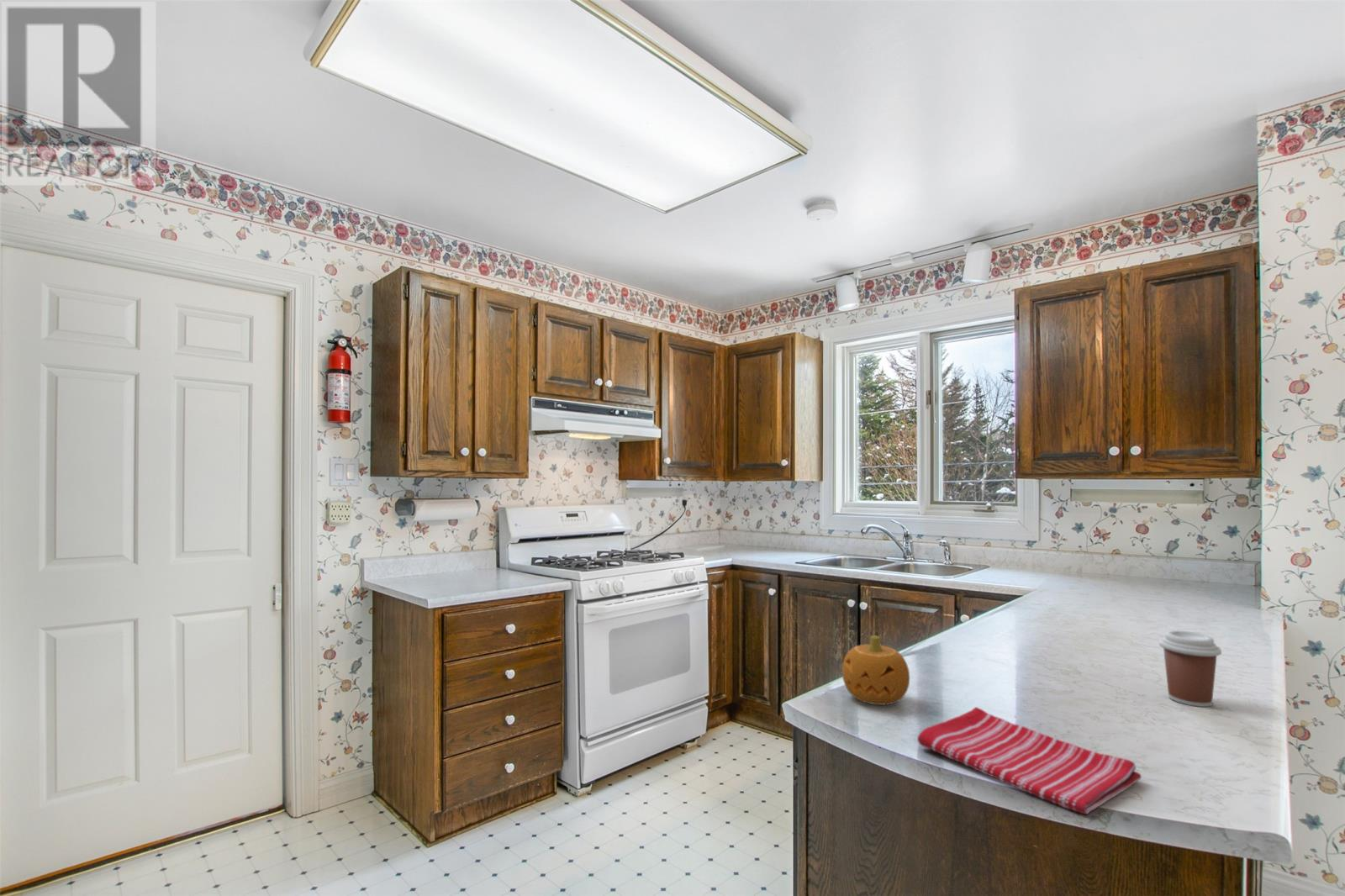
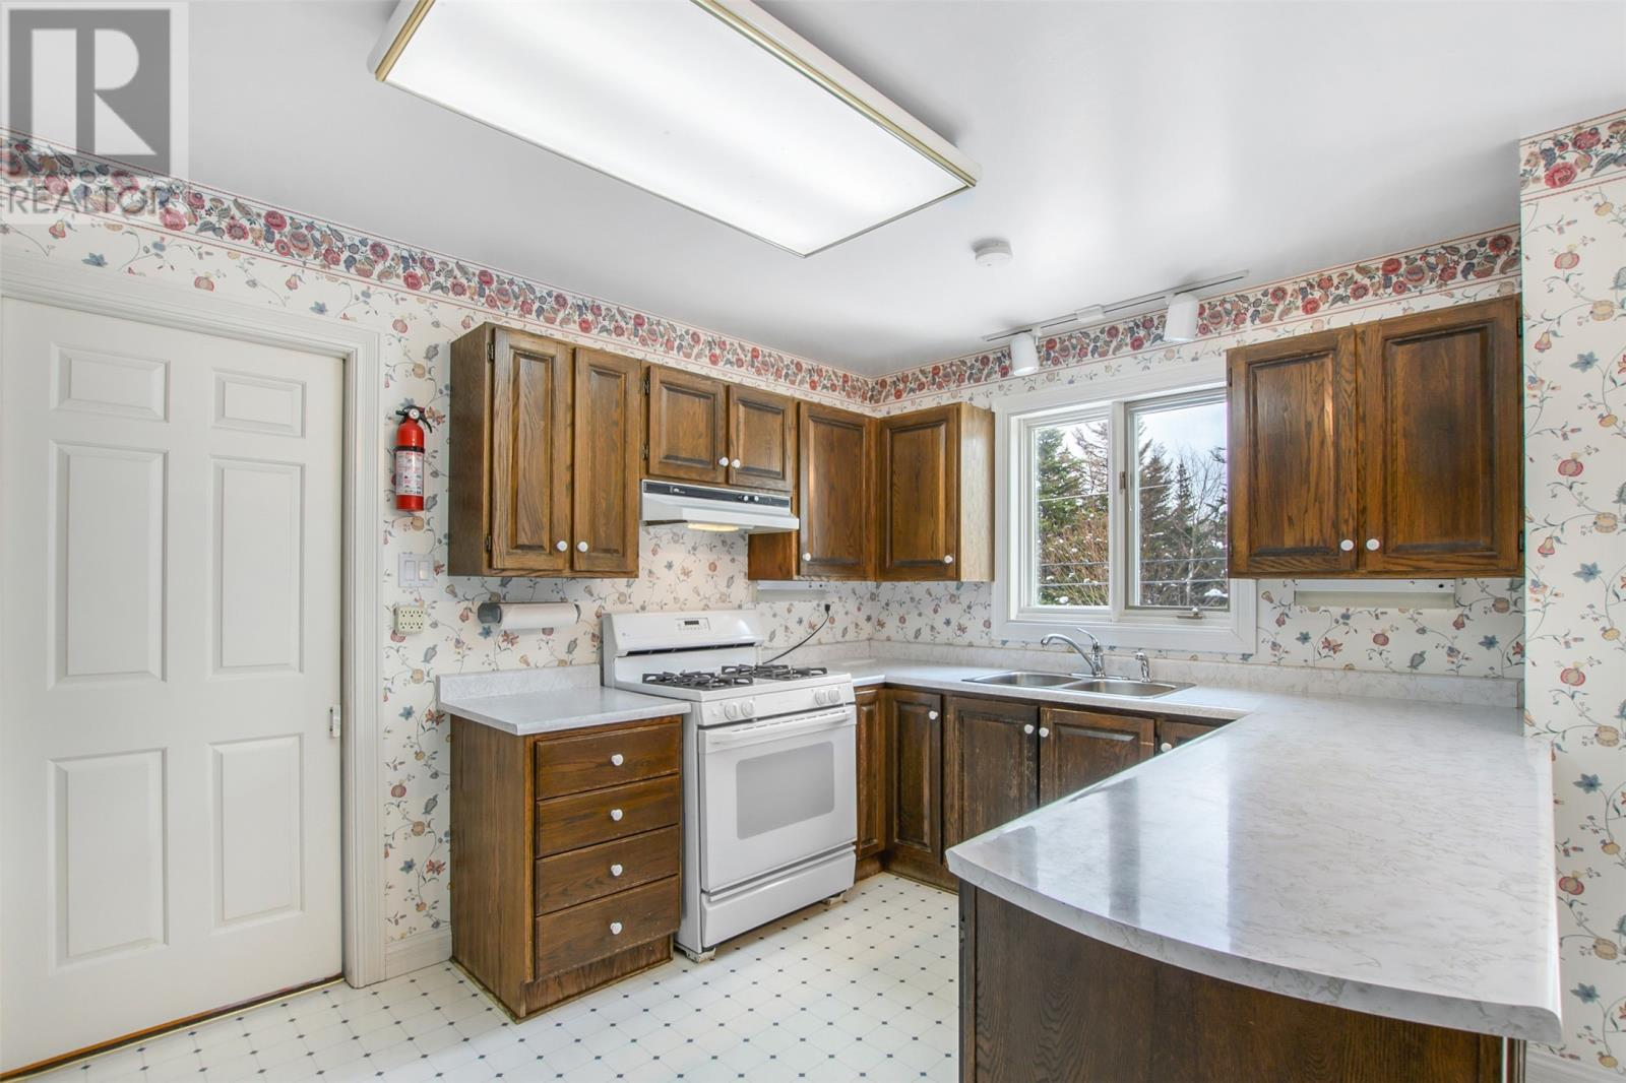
- dish towel [917,706,1142,815]
- coffee cup [1158,630,1222,708]
- fruit [841,635,910,706]
